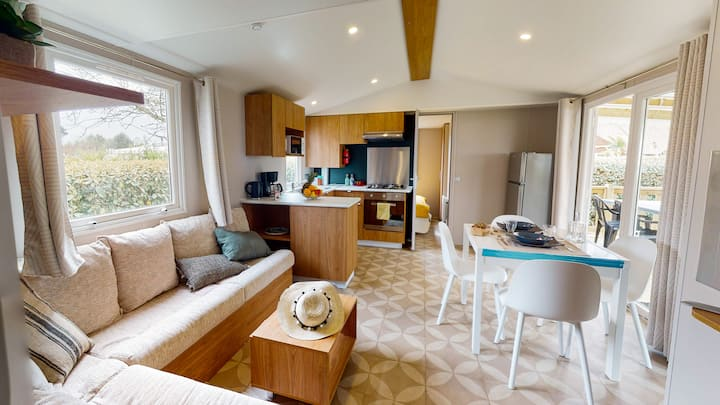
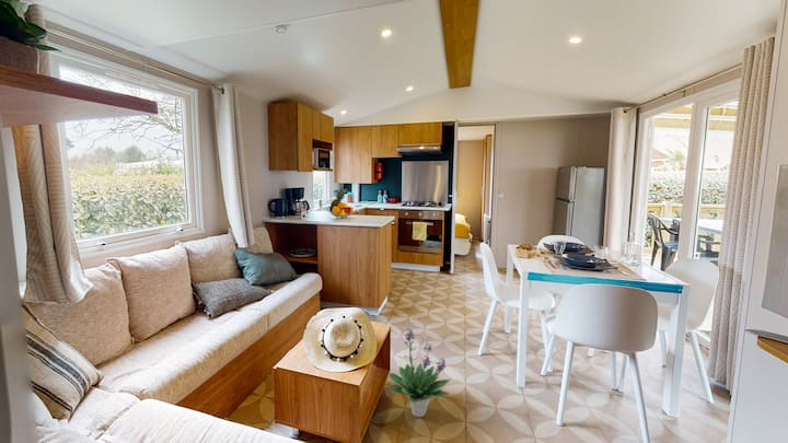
+ potted plant [386,327,453,418]
